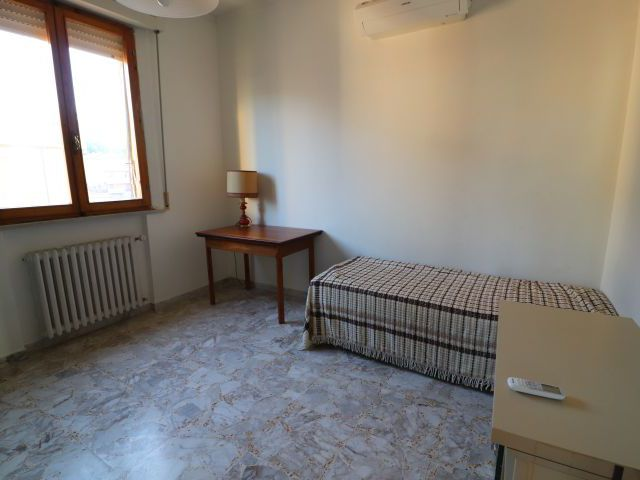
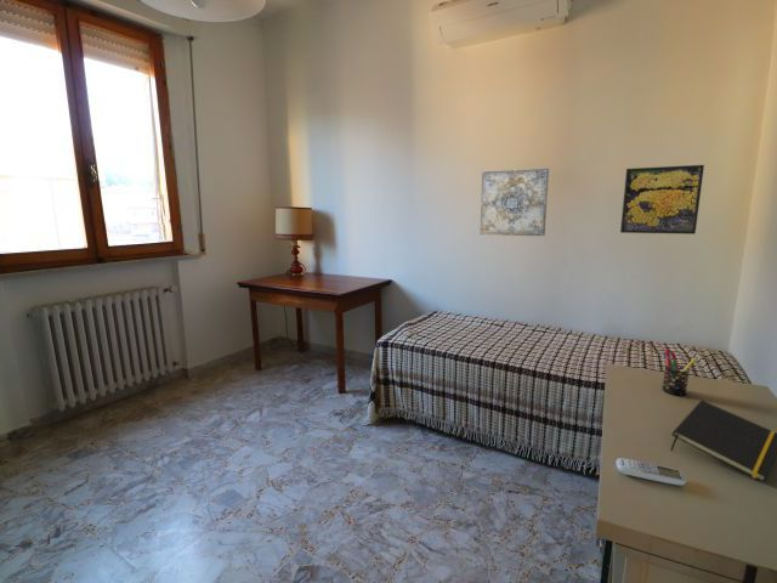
+ pen holder [660,347,697,396]
+ notepad [669,400,777,483]
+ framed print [619,164,705,236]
+ wall art [480,166,550,237]
